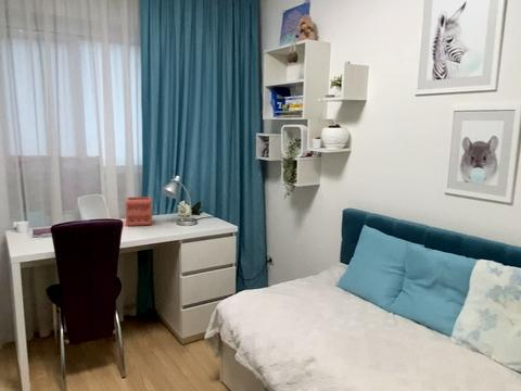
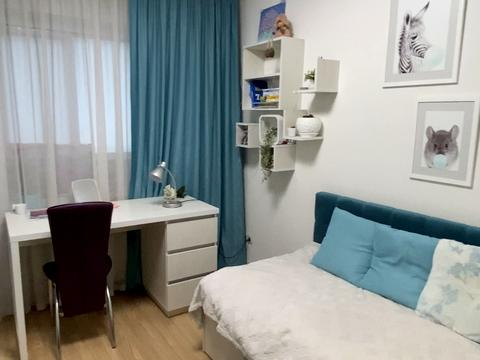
- desk organizer [124,195,153,227]
